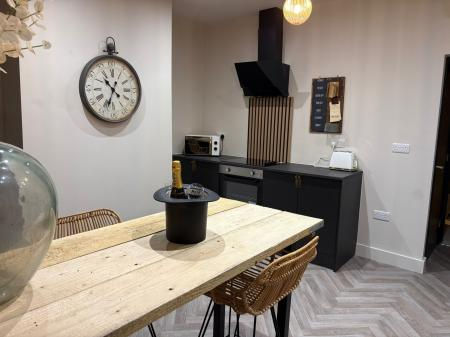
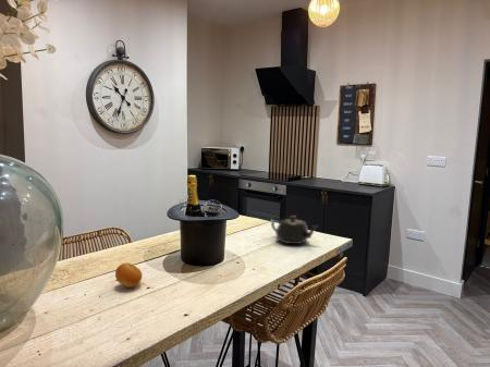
+ fruit [114,261,143,289]
+ teapot [270,215,320,245]
